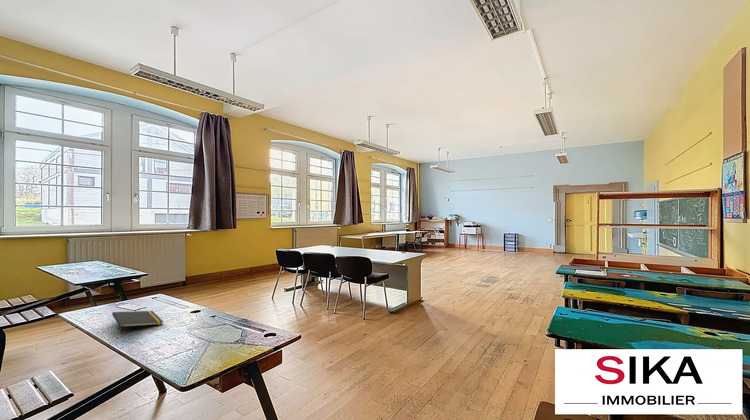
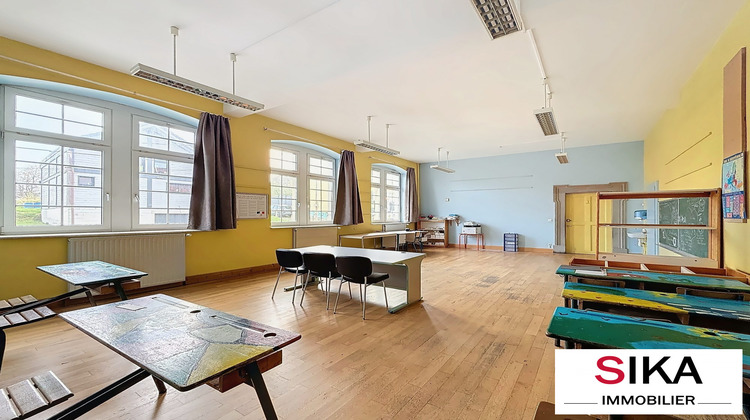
- notepad [111,310,164,336]
